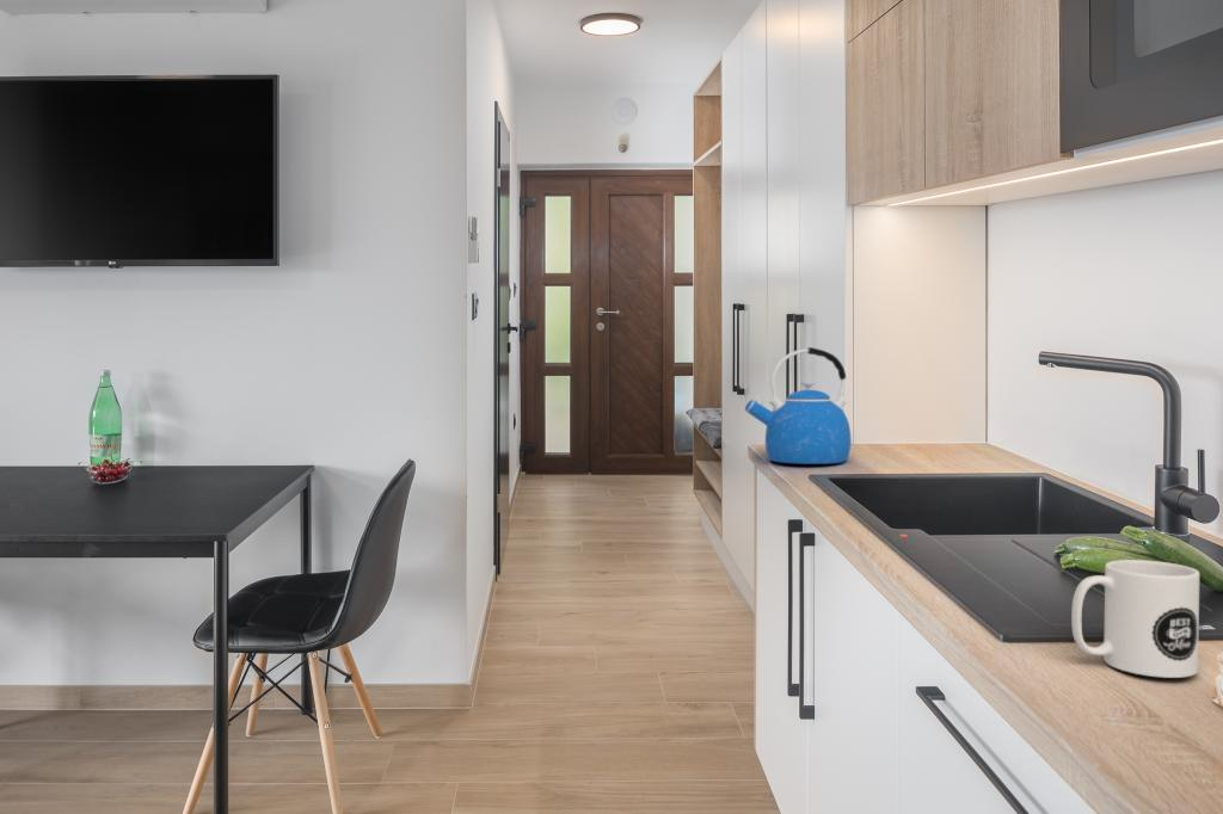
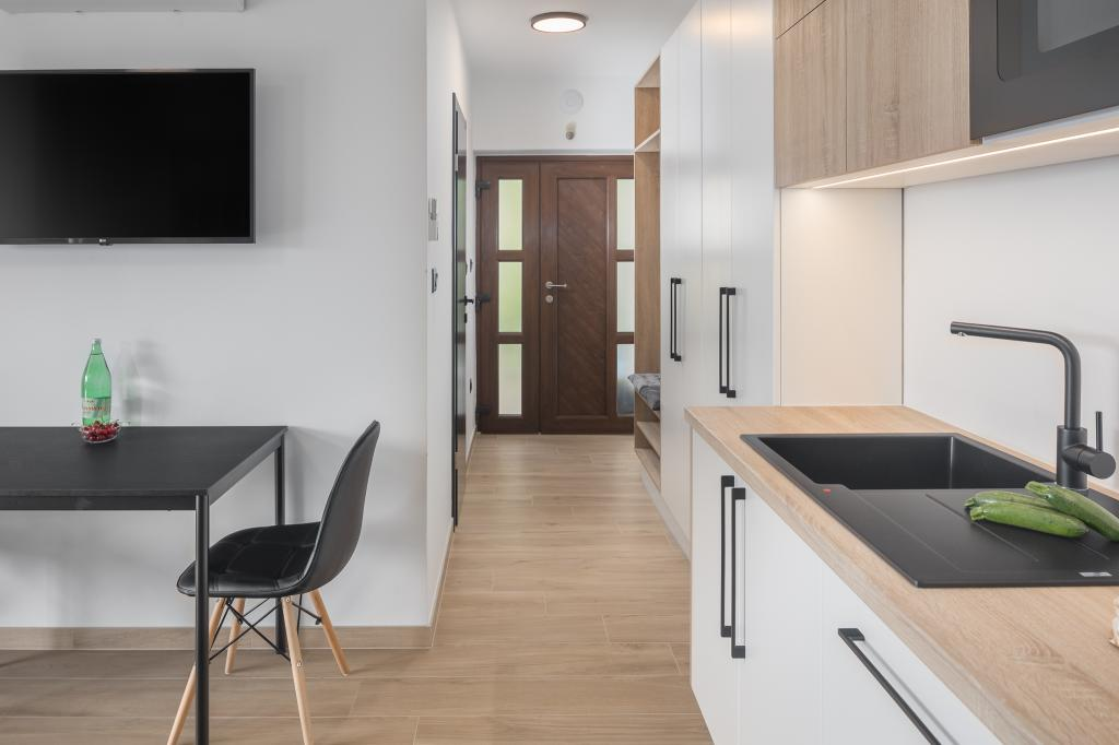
- kettle [744,346,853,465]
- mug [1070,559,1200,679]
